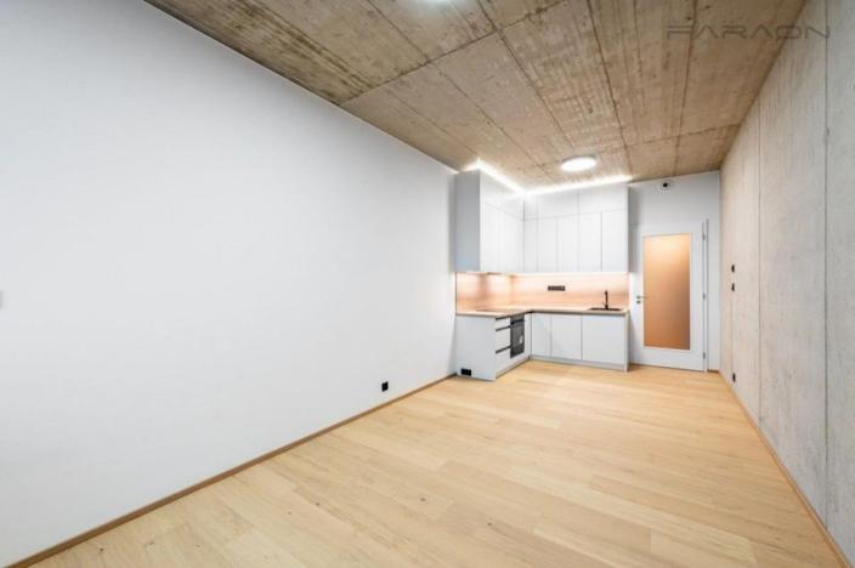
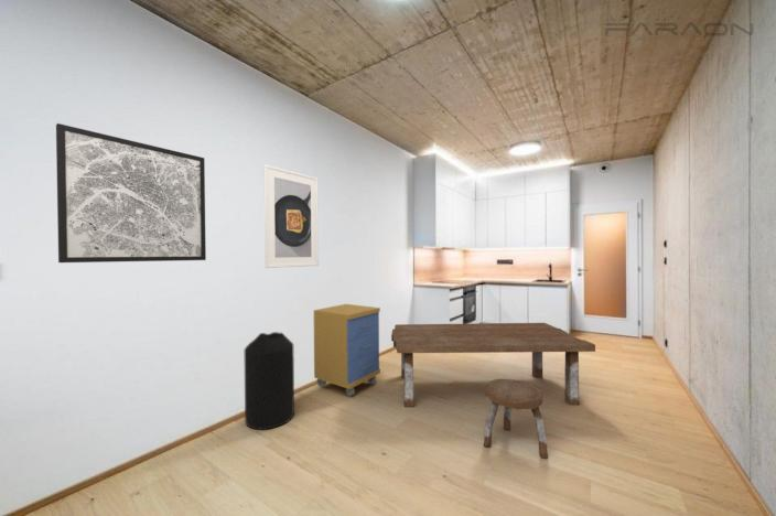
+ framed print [263,163,320,269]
+ storage cabinet [313,303,381,398]
+ wall art [55,122,207,264]
+ trash can [244,331,295,431]
+ dining table [390,322,596,461]
